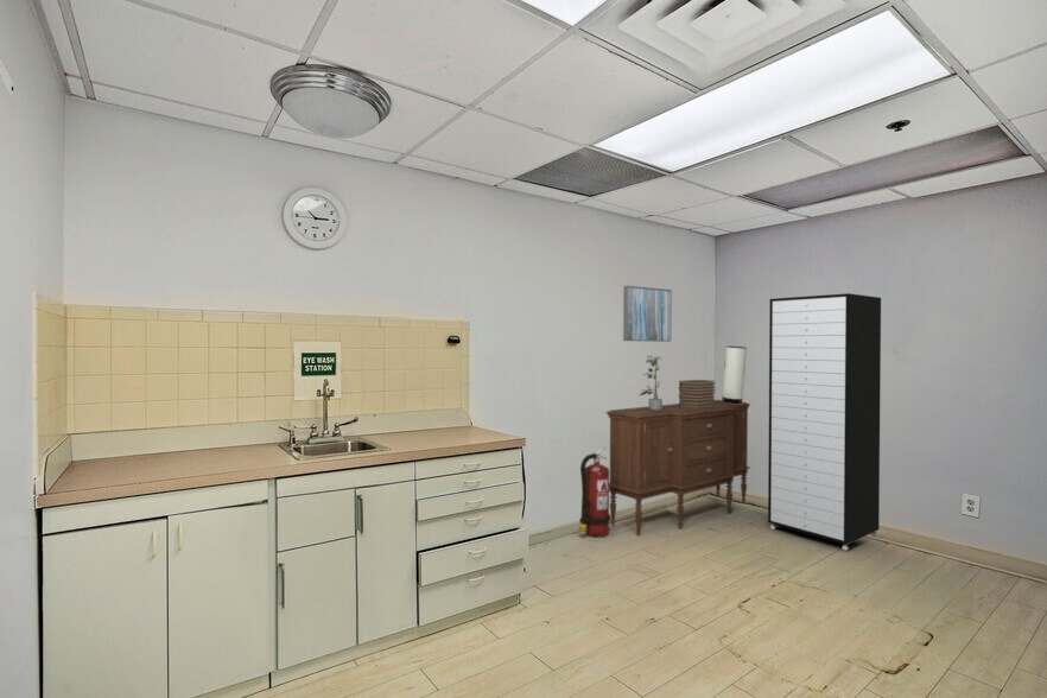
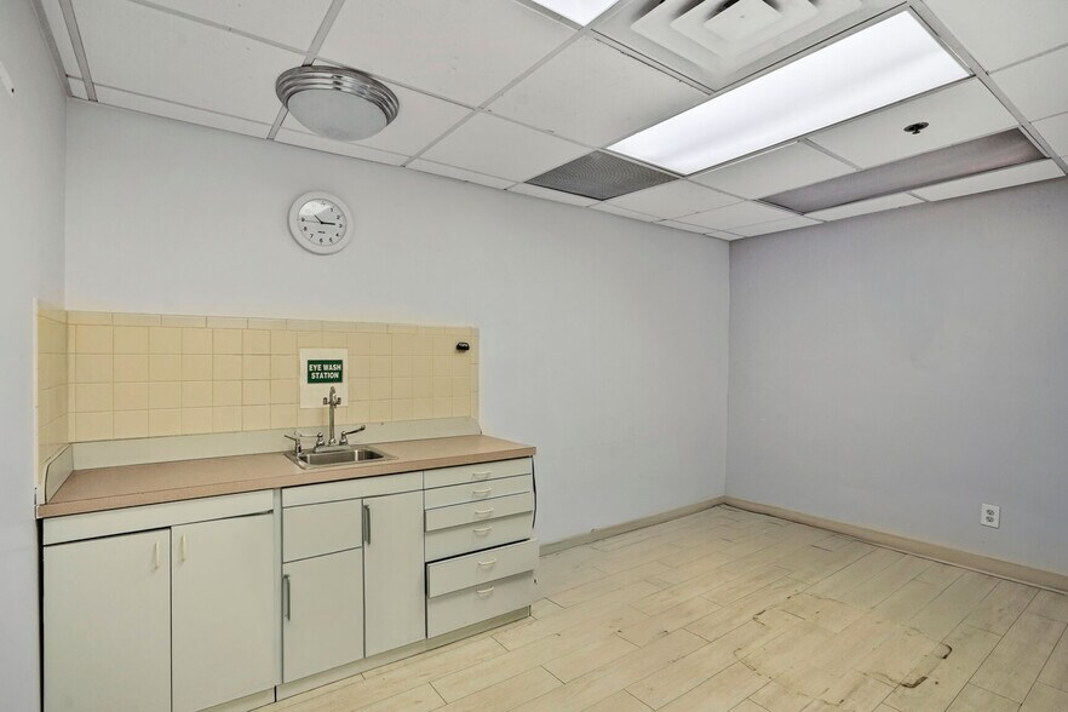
- sideboard [604,399,751,537]
- potted plant [639,354,664,411]
- storage cabinet [767,292,882,552]
- fire extinguisher [578,445,611,539]
- wall art [622,285,673,343]
- table lamp [721,345,748,404]
- book stack [678,379,717,408]
